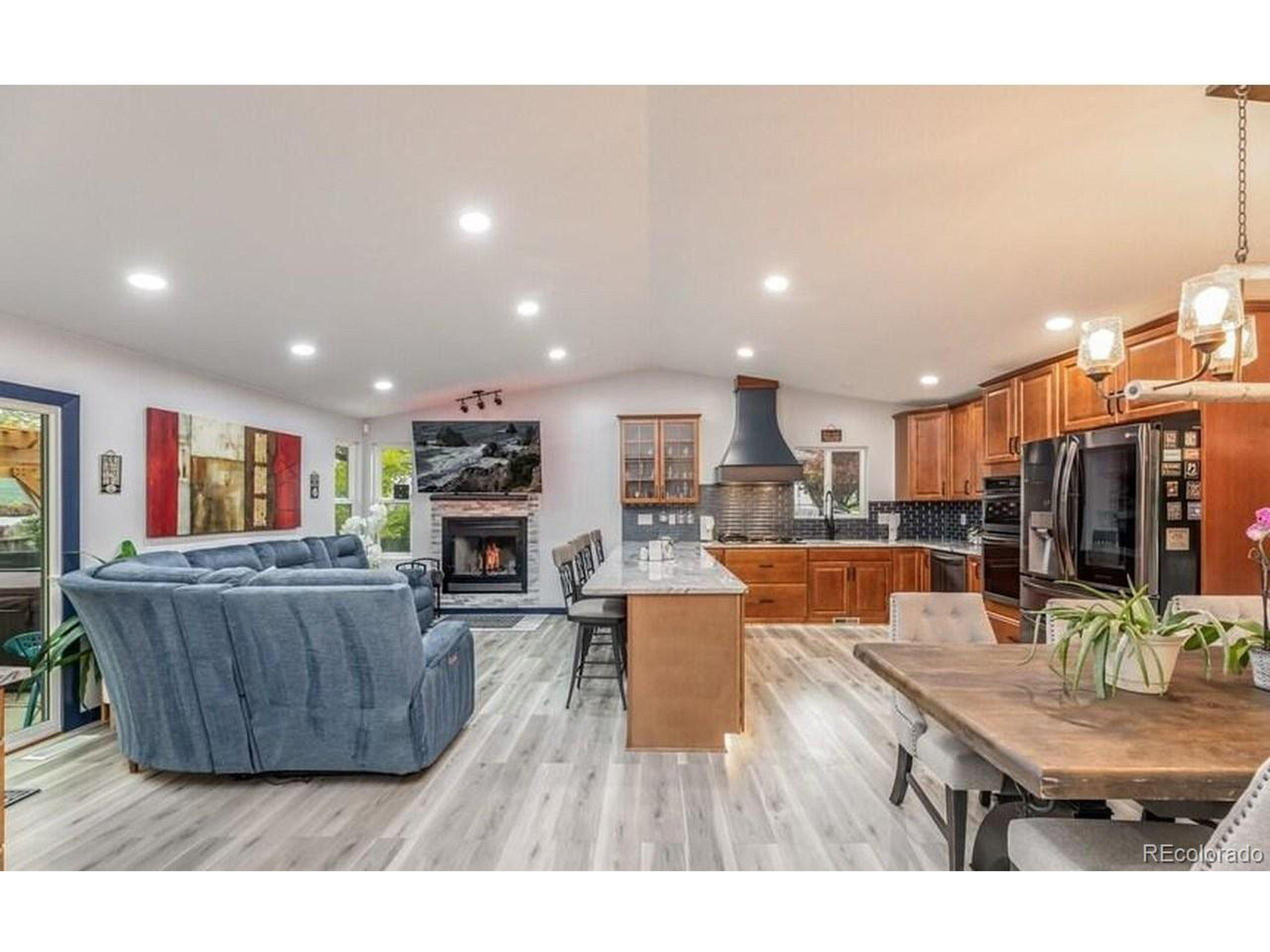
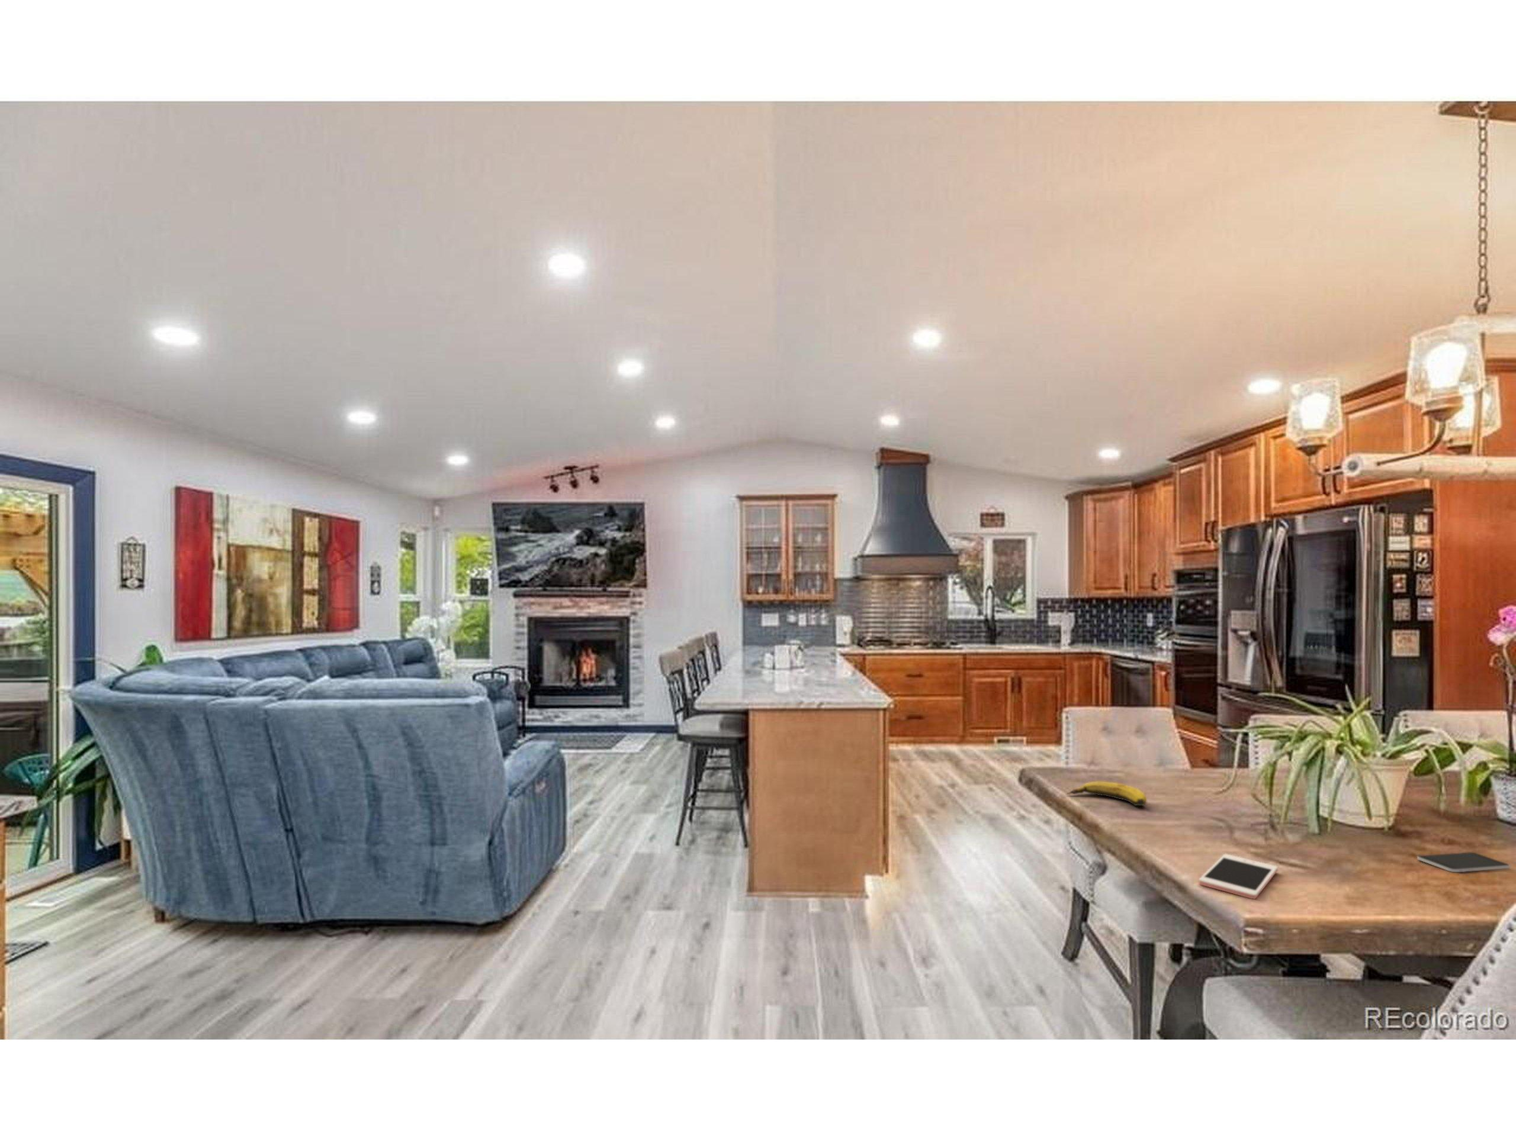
+ banana [1066,780,1147,807]
+ smartphone [1417,852,1511,872]
+ cell phone [1198,853,1278,900]
